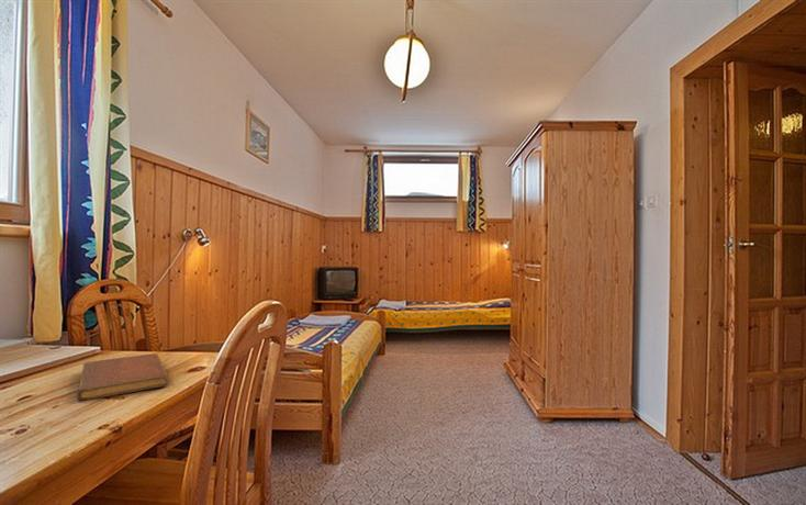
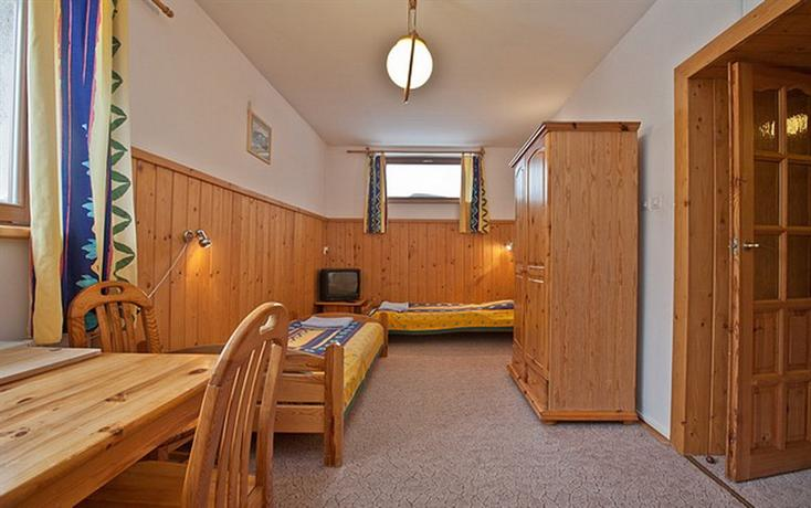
- notebook [76,352,169,402]
